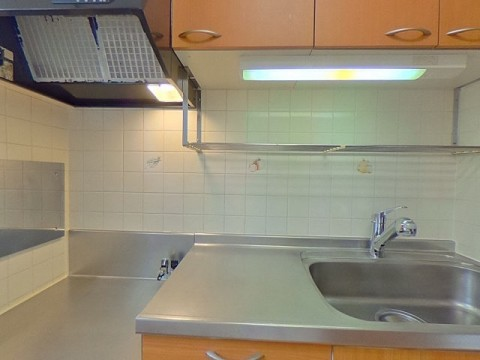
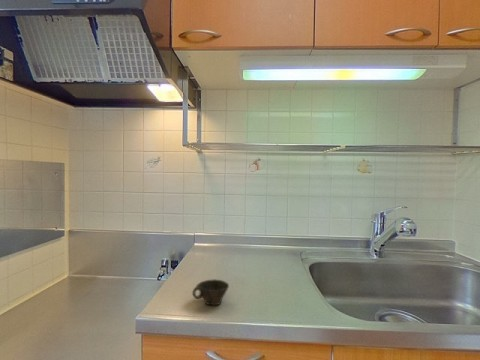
+ cup [191,278,230,307]
